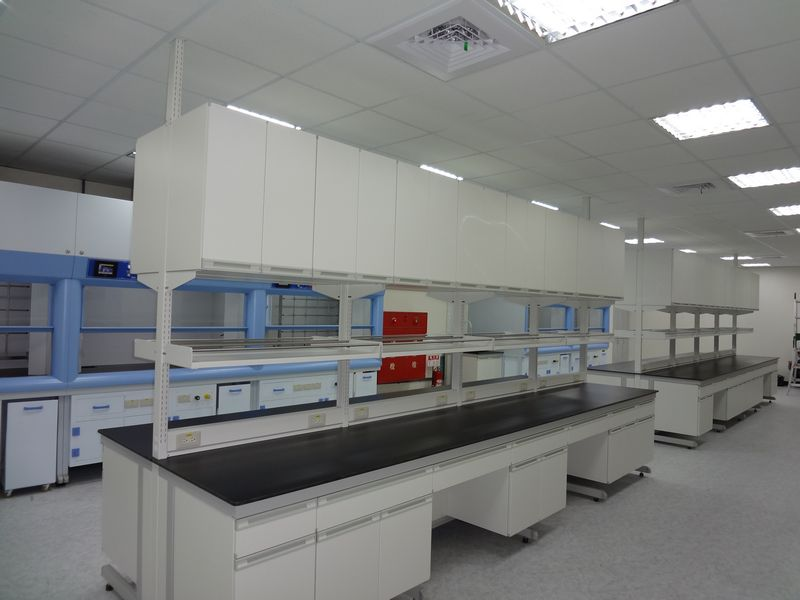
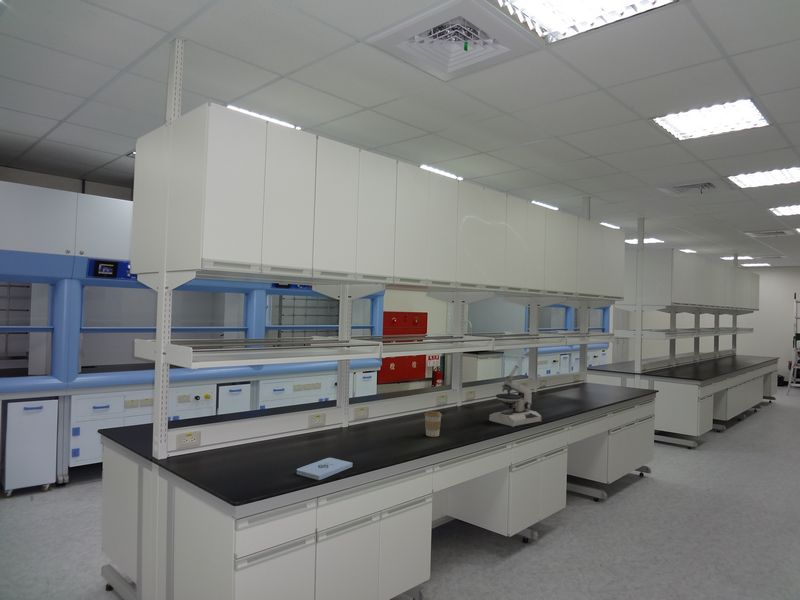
+ coffee cup [424,410,443,438]
+ notepad [296,457,353,481]
+ microscope [488,364,542,428]
